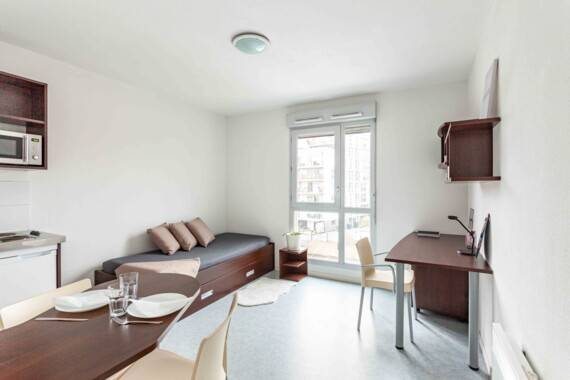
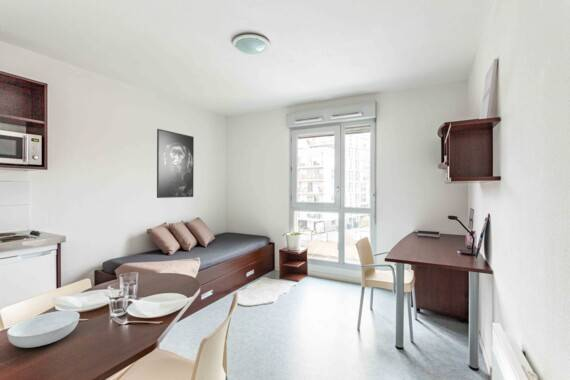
+ serving bowl [6,310,81,349]
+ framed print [156,128,195,199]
